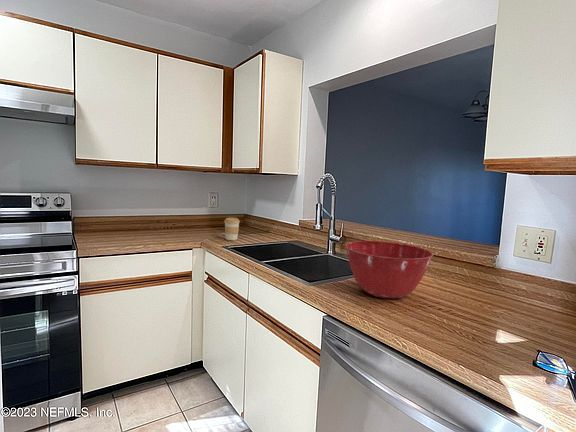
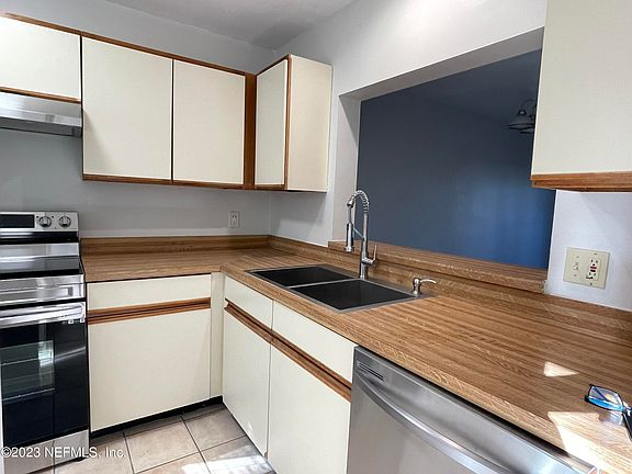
- mixing bowl [344,240,434,300]
- coffee cup [223,217,240,241]
